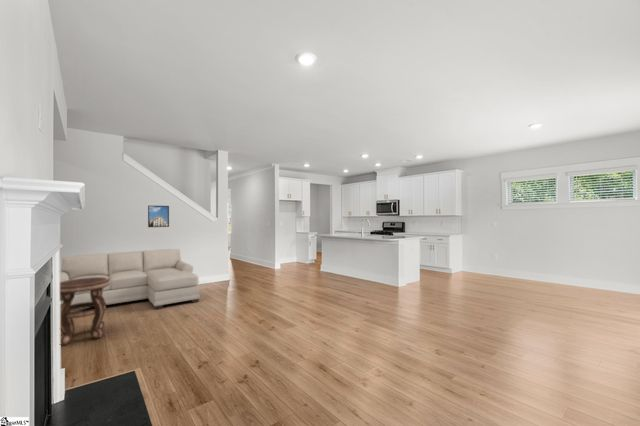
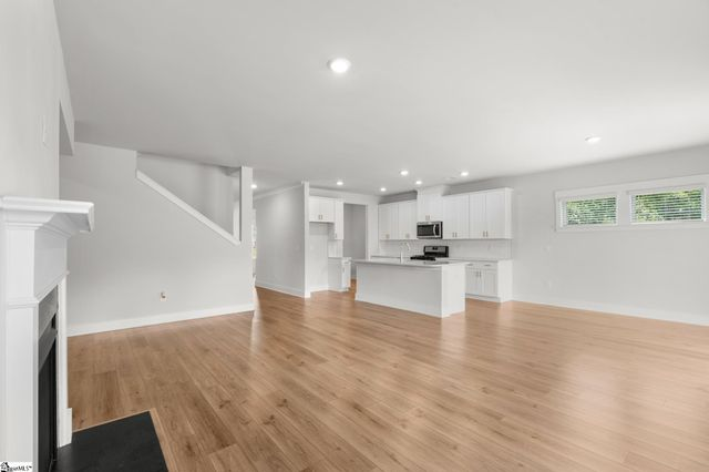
- sofa [60,248,201,311]
- side table [59,277,110,346]
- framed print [147,204,170,228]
